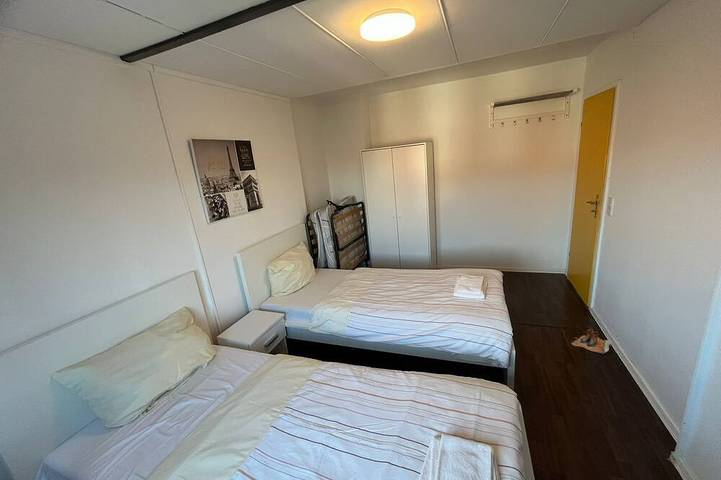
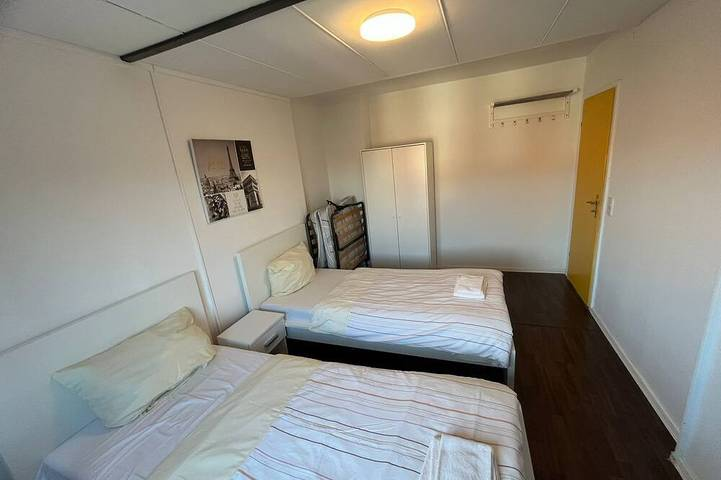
- boots [570,329,613,355]
